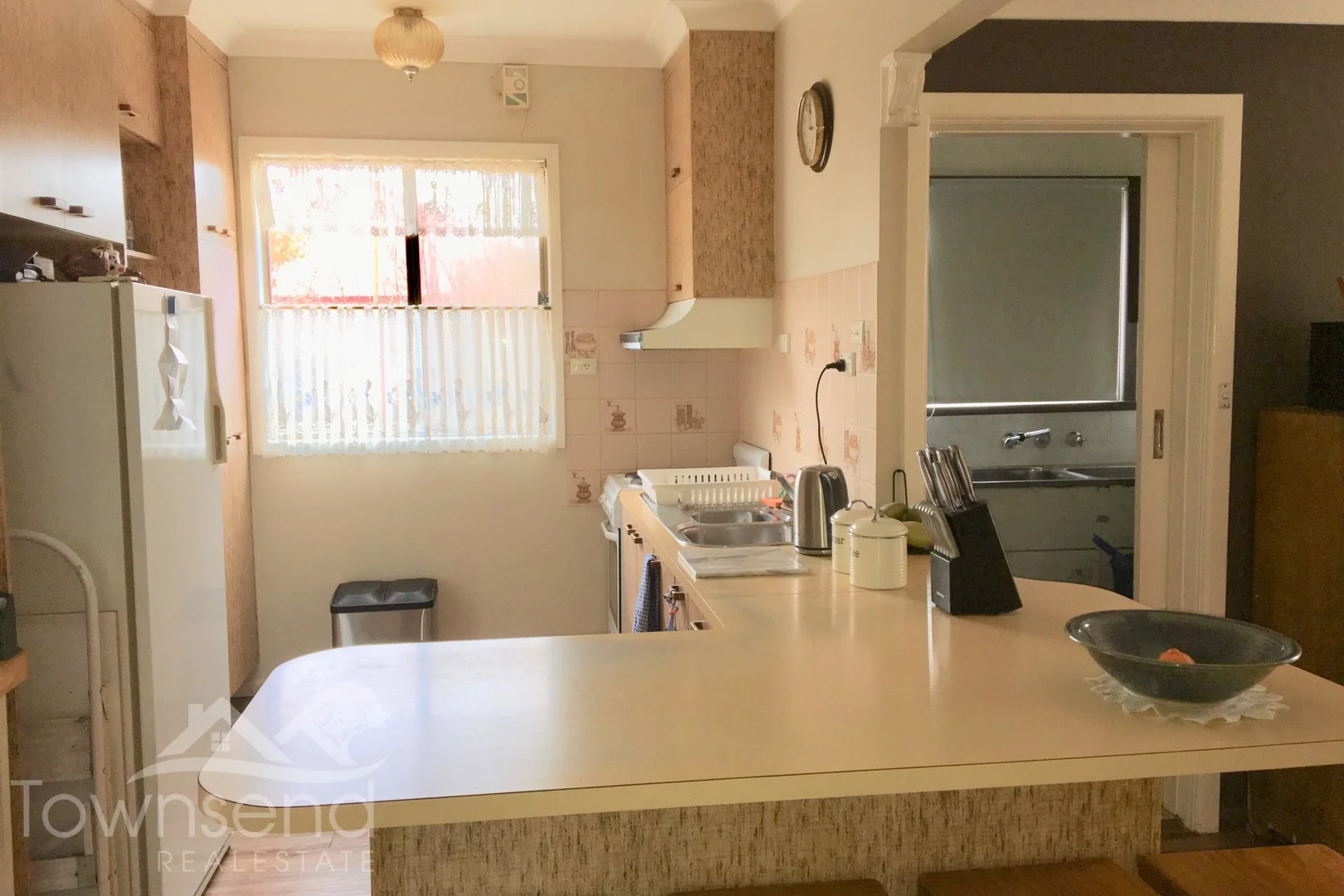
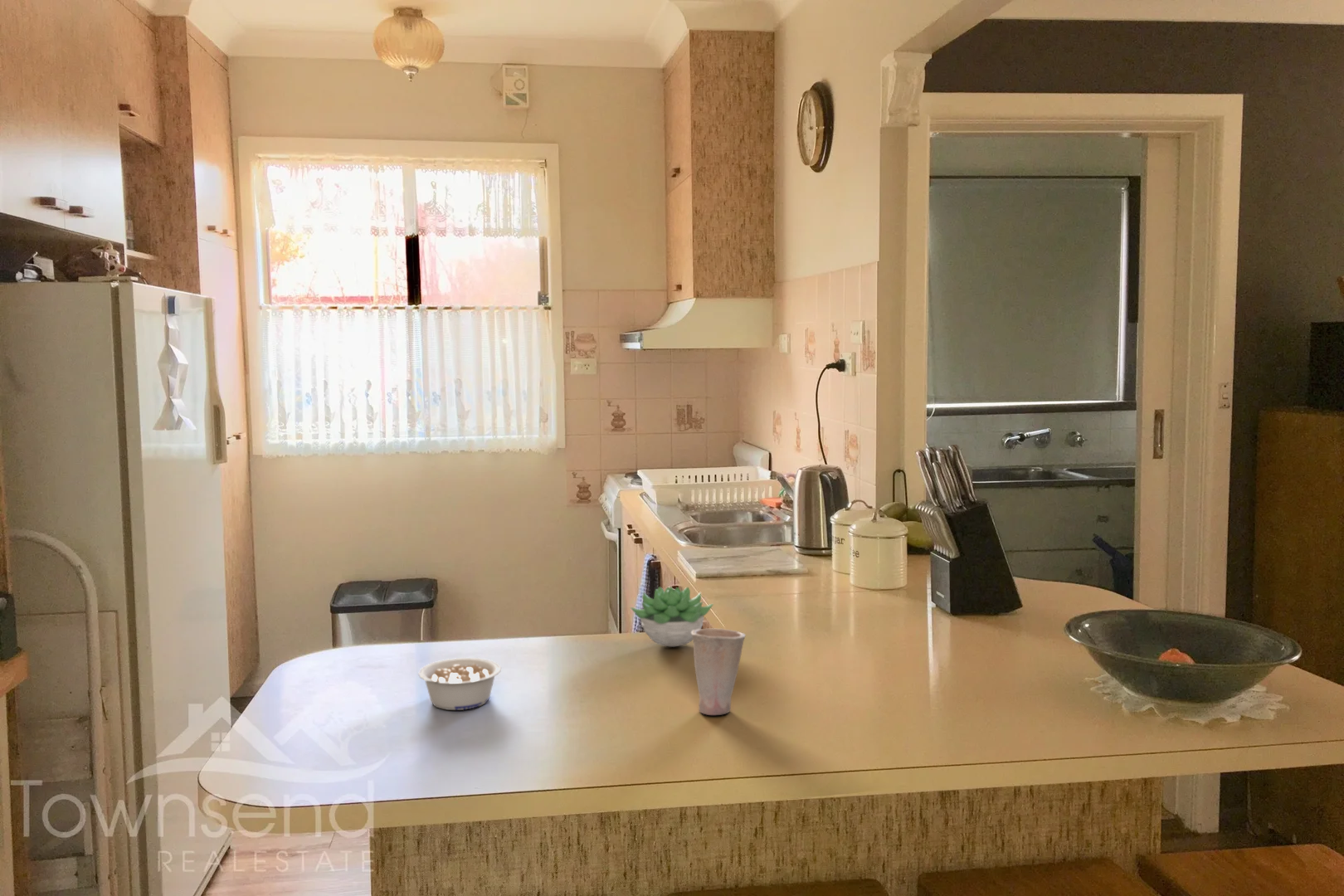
+ legume [417,657,502,711]
+ succulent plant [630,587,714,647]
+ cup [691,627,747,716]
